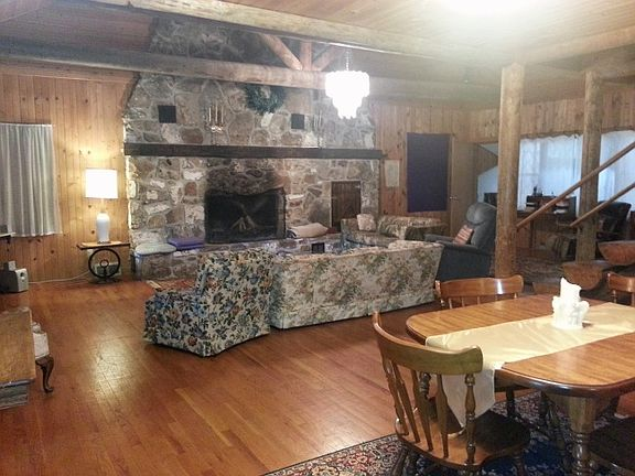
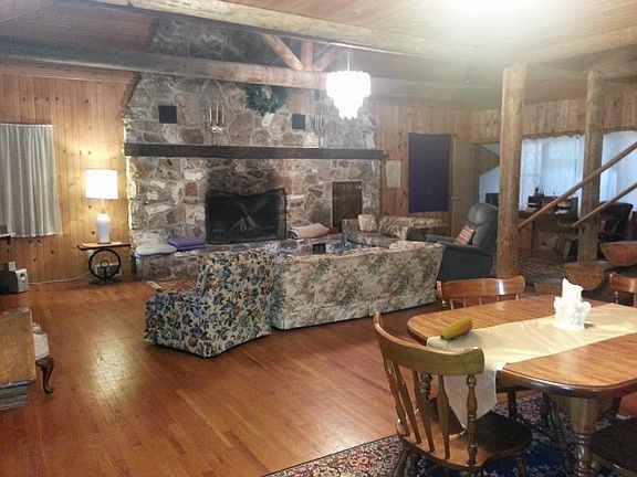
+ fruit [439,316,473,341]
